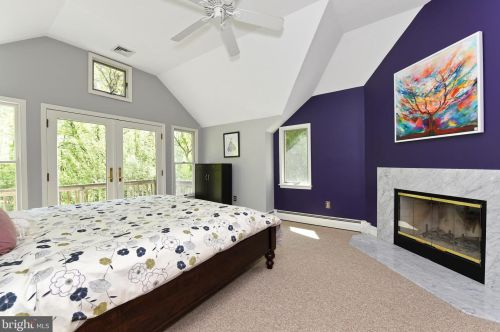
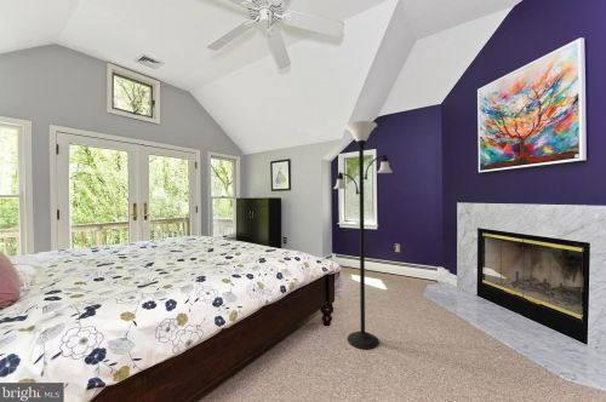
+ floor lamp [333,120,394,350]
